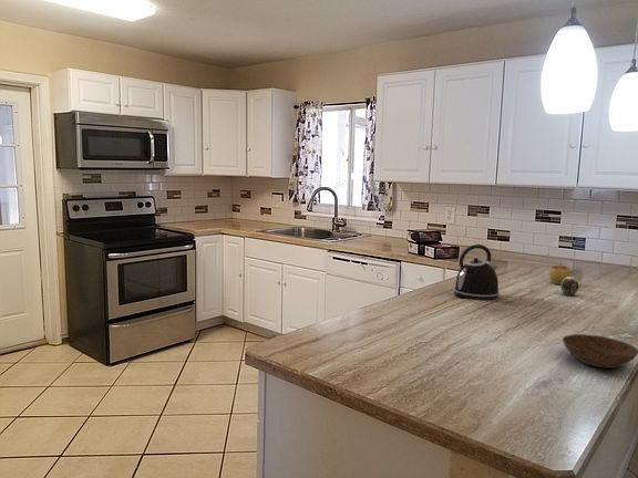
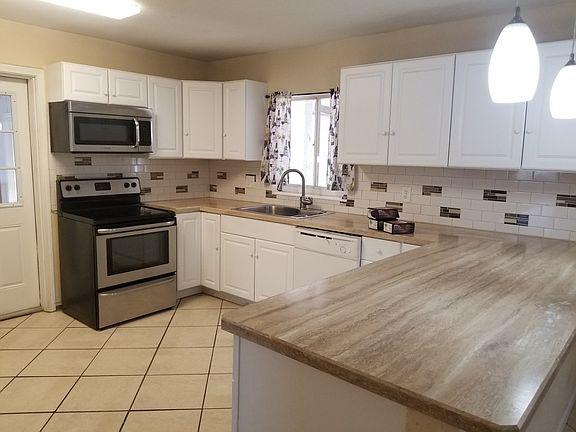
- apple [548,262,572,285]
- bowl [562,333,638,370]
- decorative egg [559,276,579,298]
- kettle [453,243,501,301]
